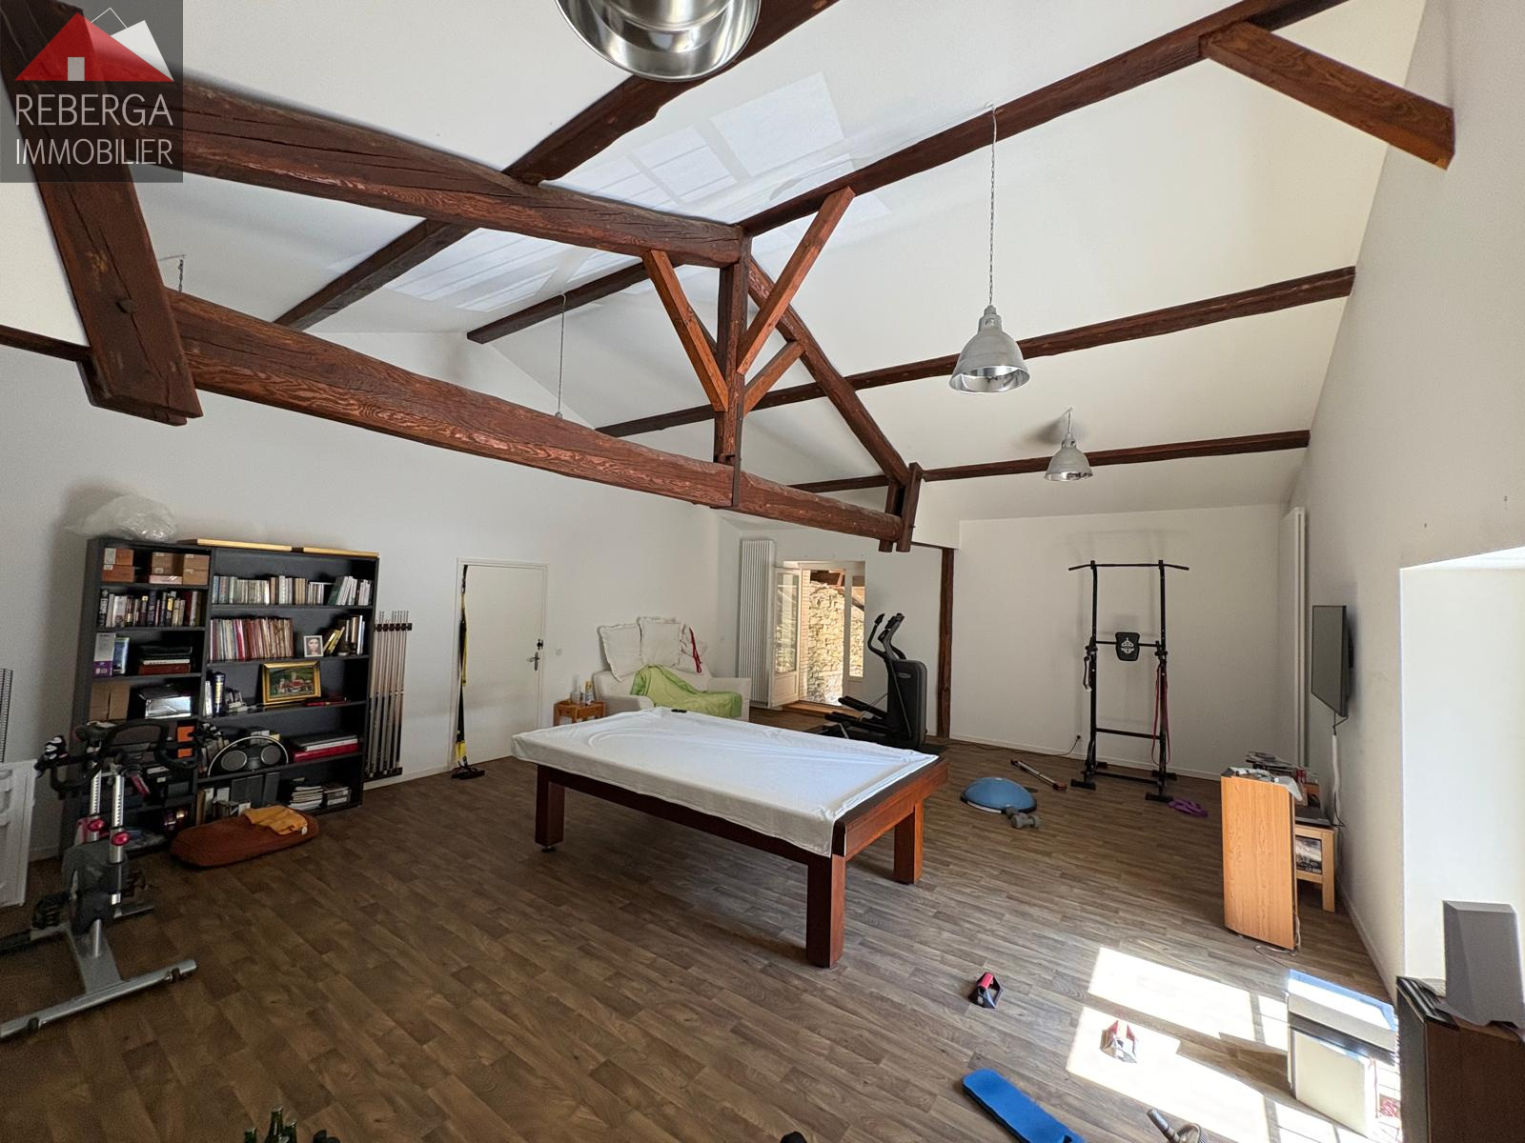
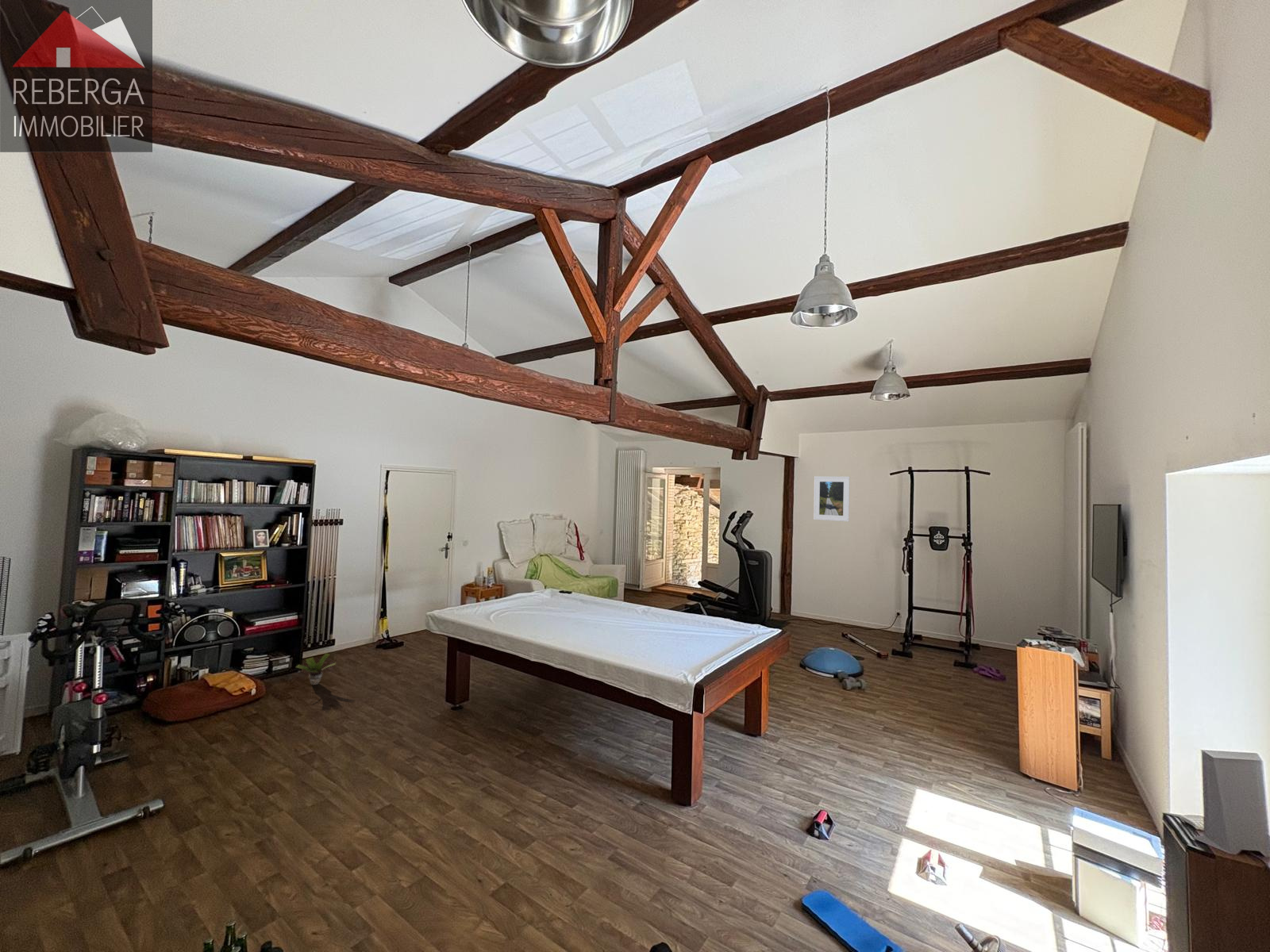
+ potted plant [295,652,337,686]
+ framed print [813,475,851,522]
